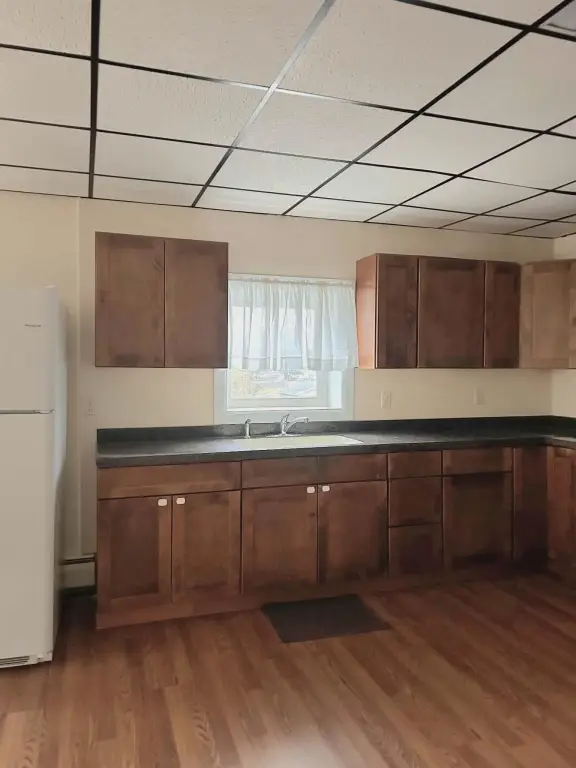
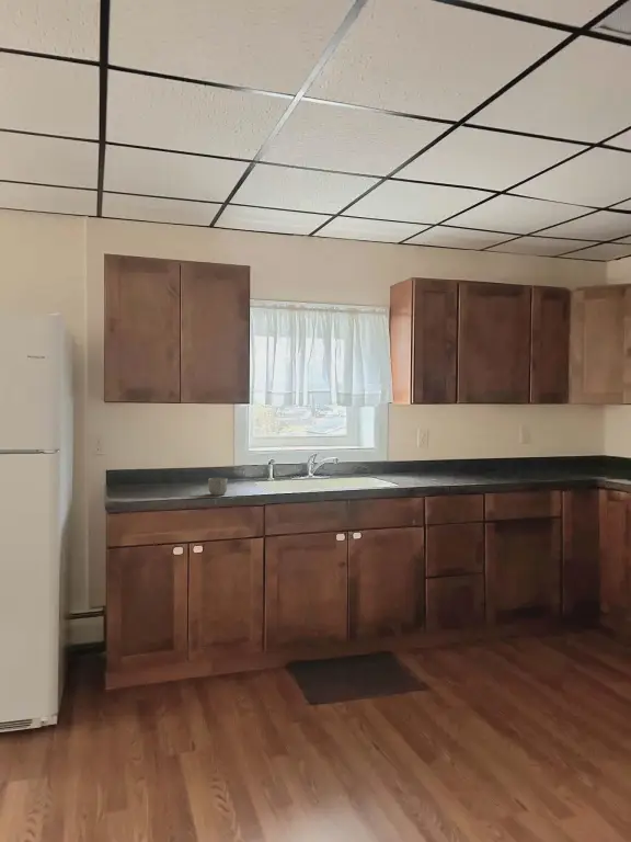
+ mug [207,477,228,497]
